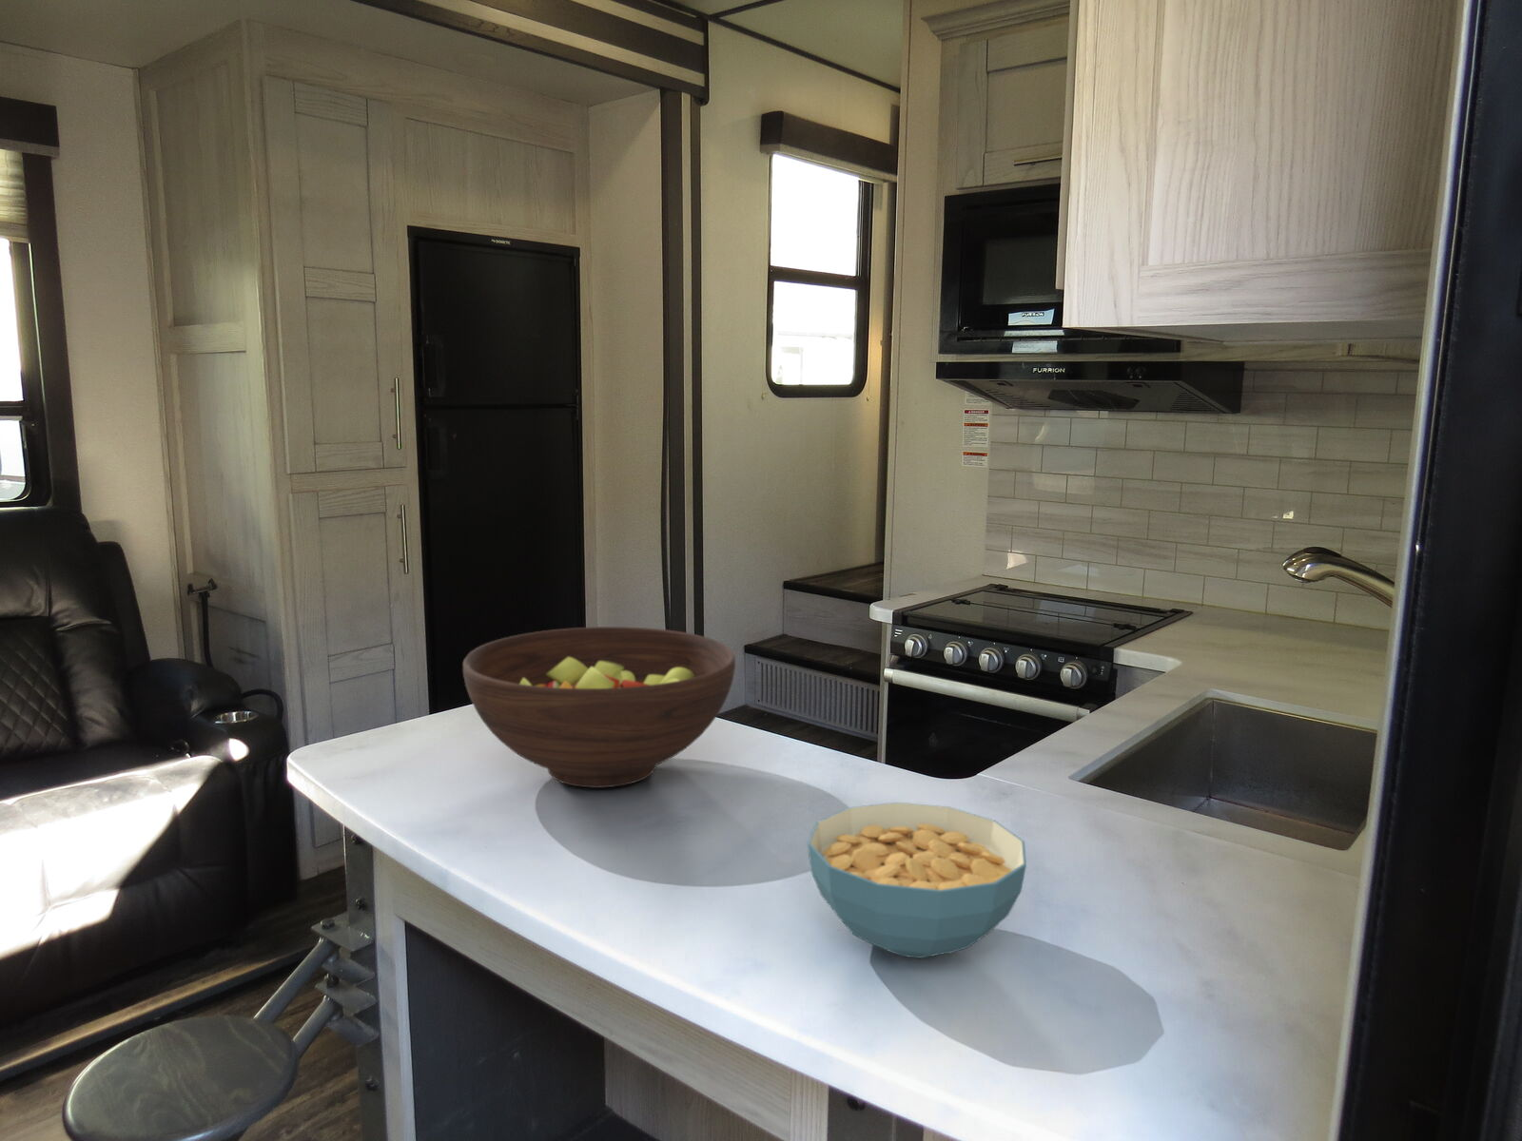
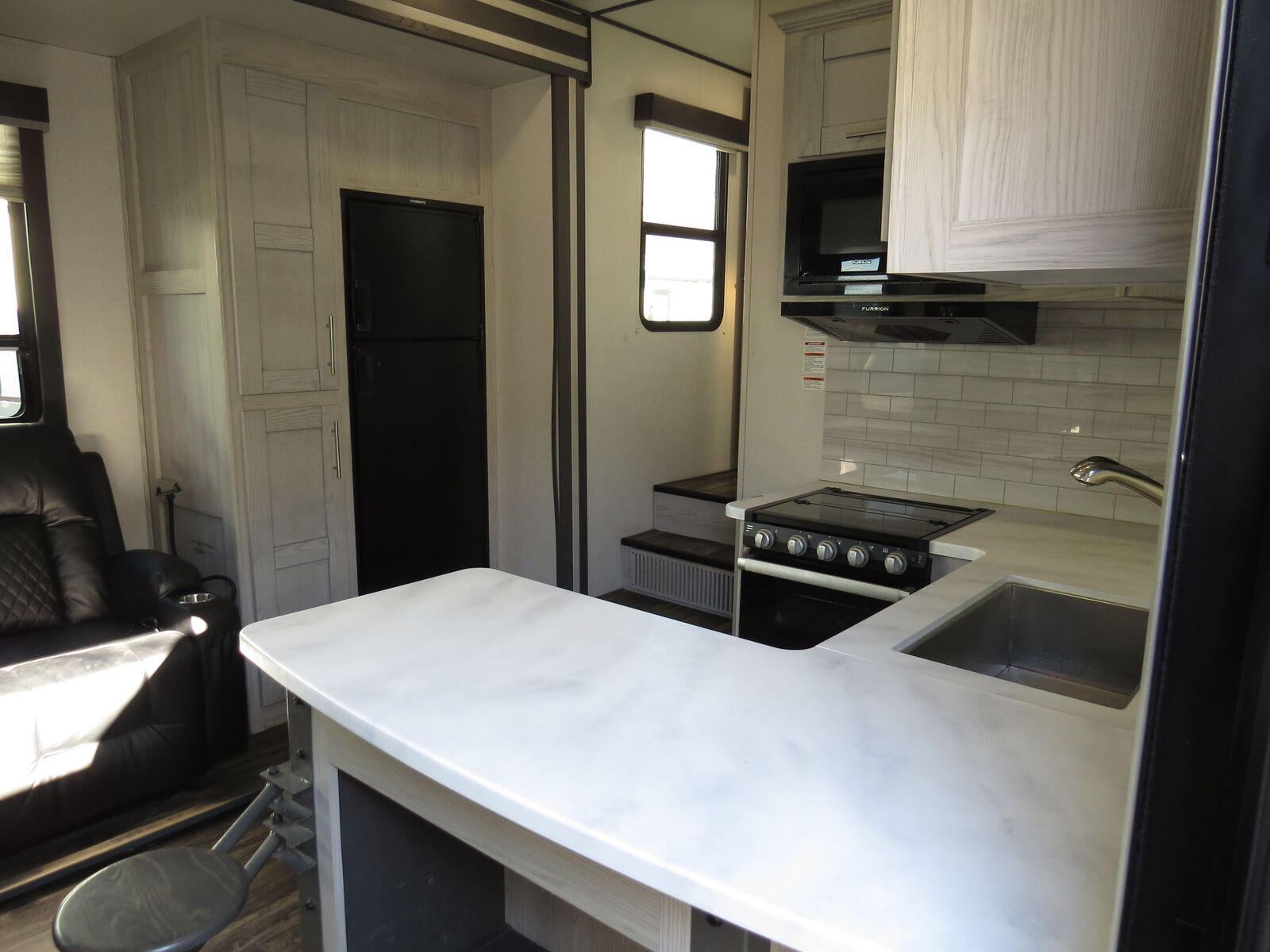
- cereal bowl [807,802,1027,959]
- fruit bowl [463,626,736,789]
